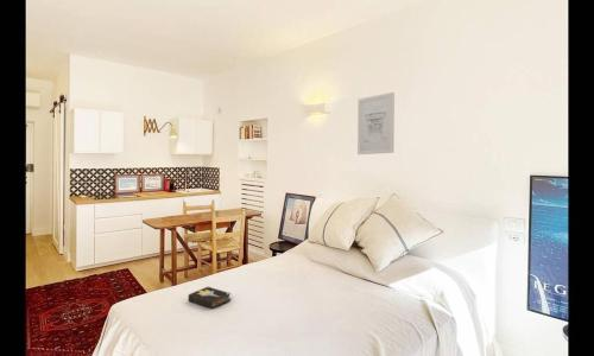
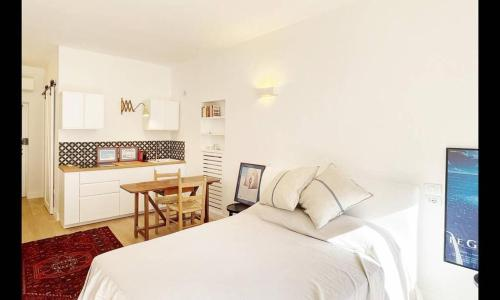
- hardback book [188,285,232,310]
- wall art [356,91,396,155]
